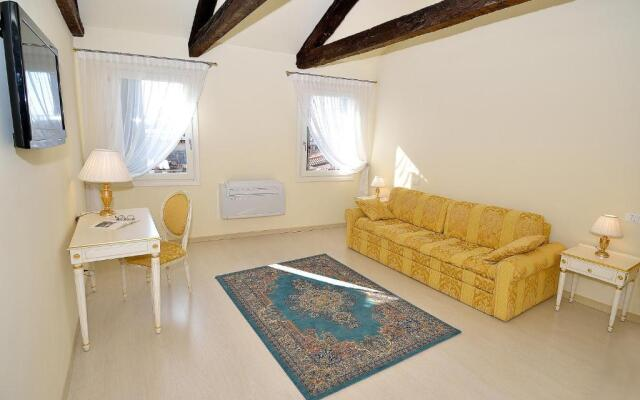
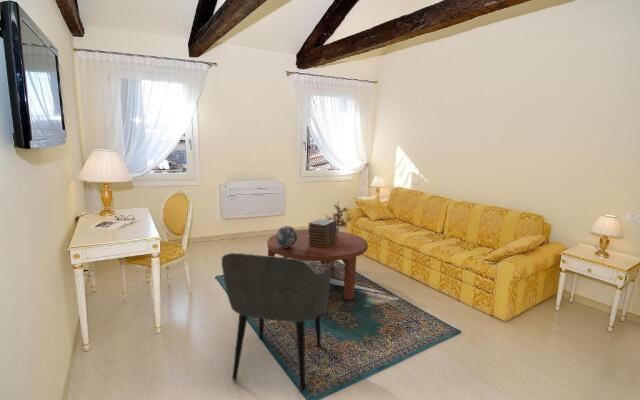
+ coffee table [266,228,369,301]
+ book stack [307,217,337,248]
+ potted plant [324,199,354,237]
+ armchair [221,252,332,393]
+ decorative ball [276,225,298,248]
